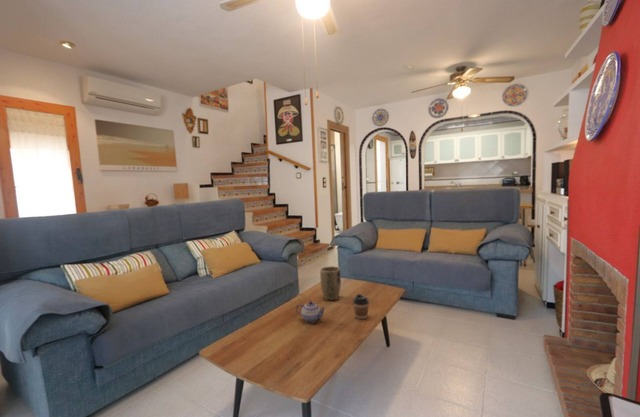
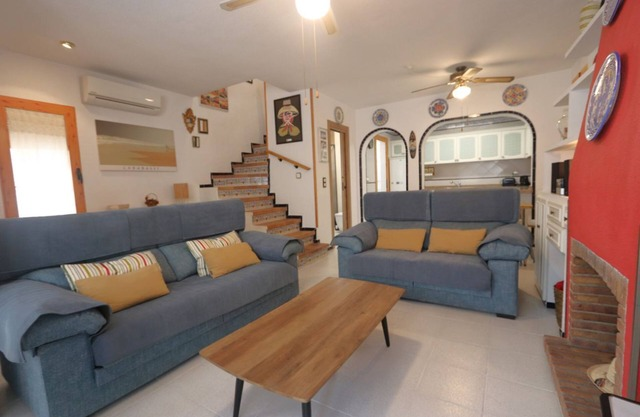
- teapot [295,300,327,324]
- coffee cup [352,293,370,320]
- plant pot [319,265,342,301]
